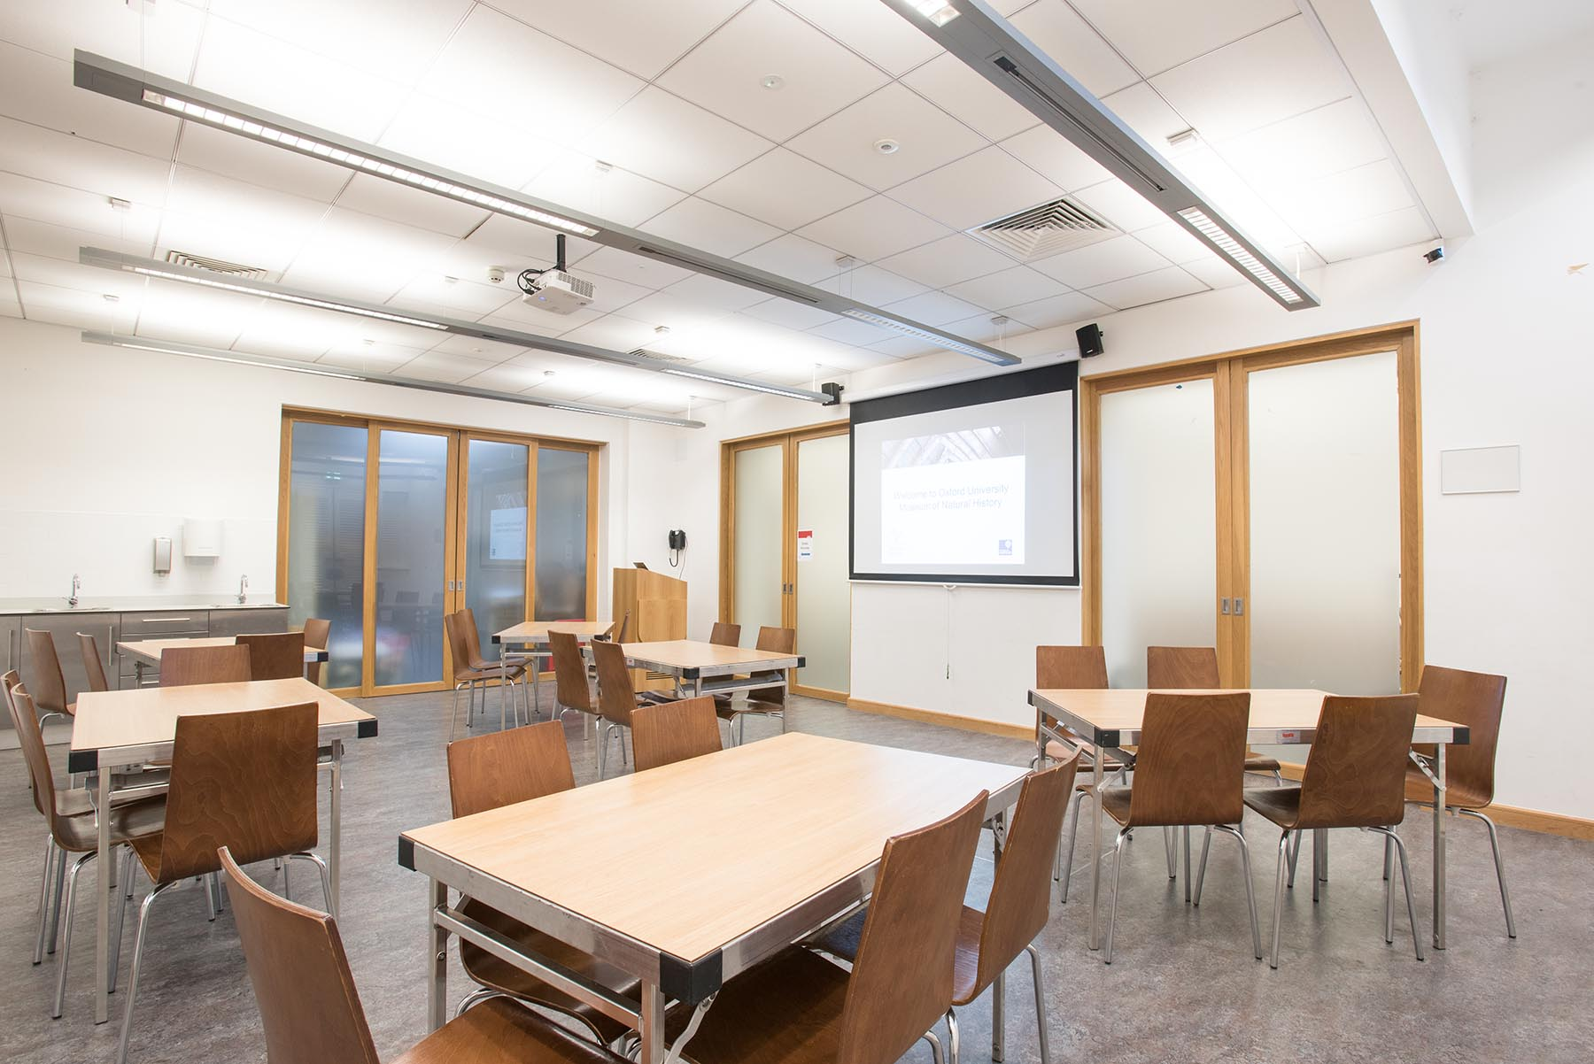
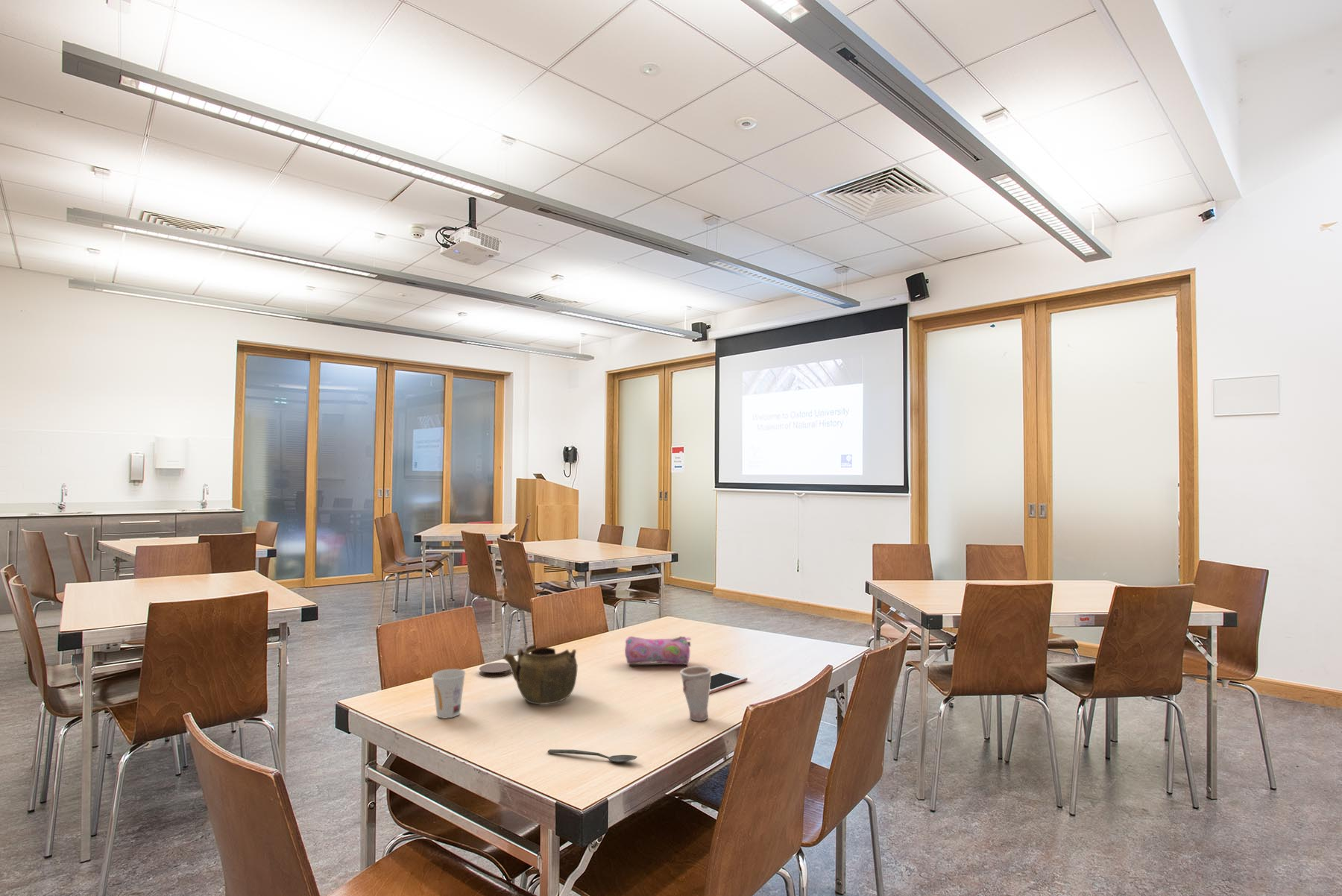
+ teapot [502,644,578,705]
+ pencil case [624,636,692,666]
+ cup [431,668,467,719]
+ spoon [546,748,637,763]
+ cell phone [709,670,749,695]
+ cup [679,665,712,722]
+ coaster [479,662,512,678]
